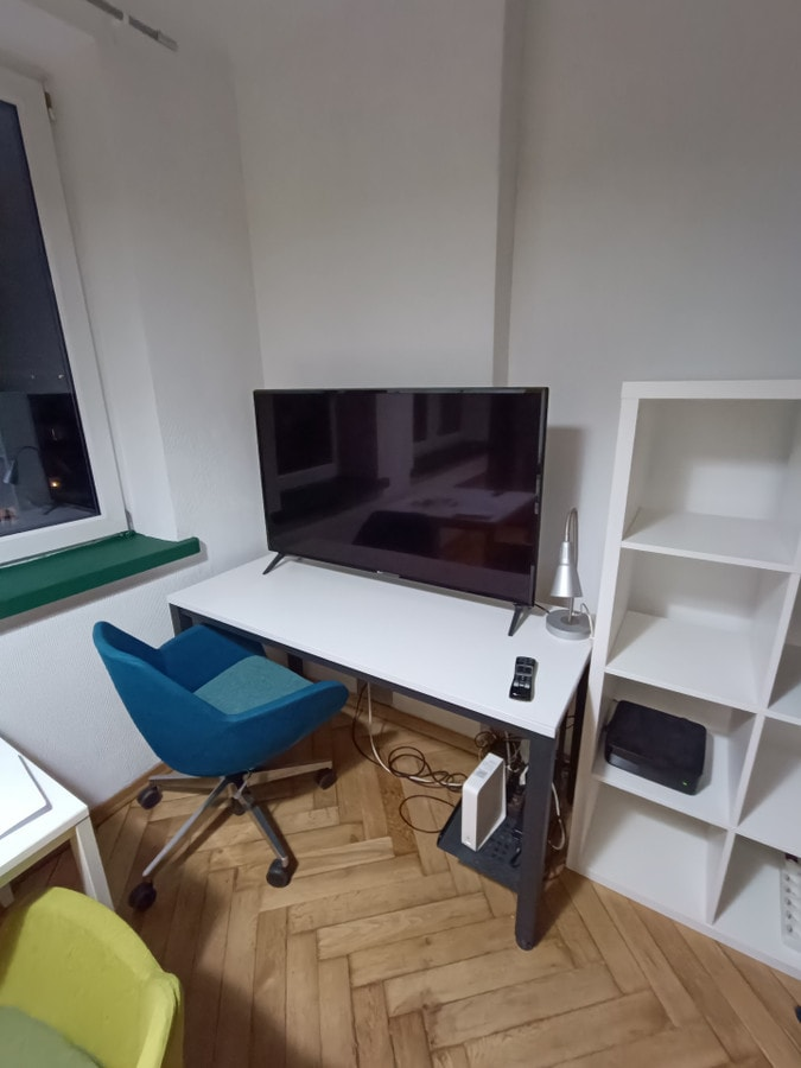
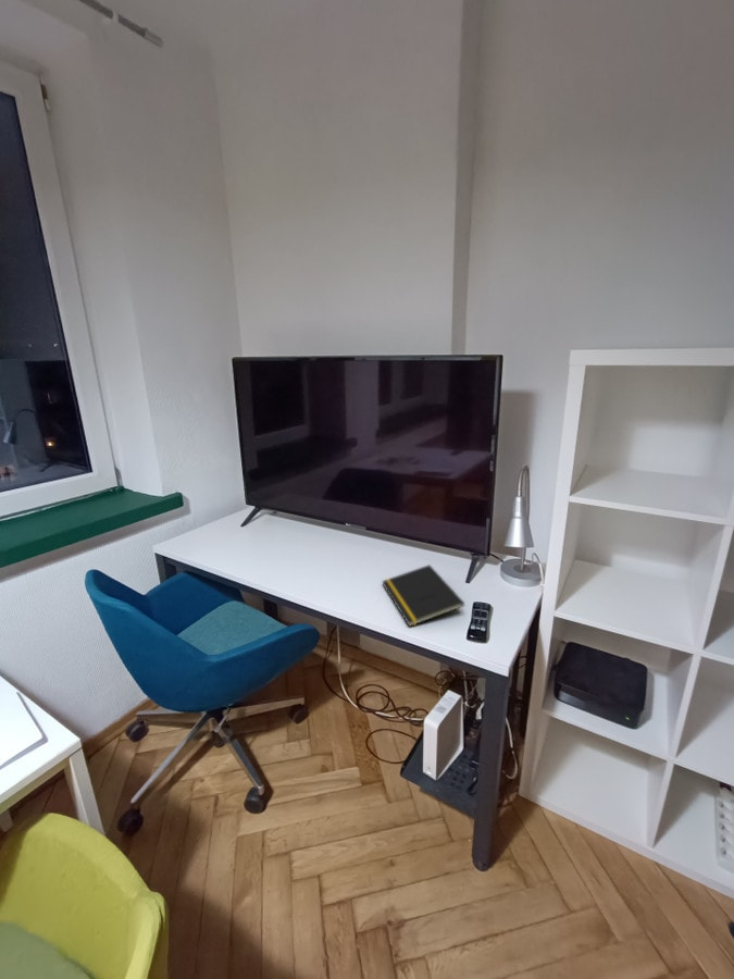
+ notepad [381,563,465,628]
